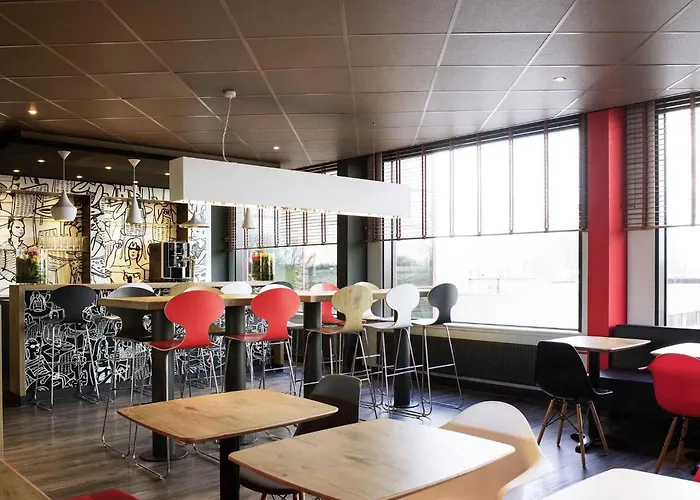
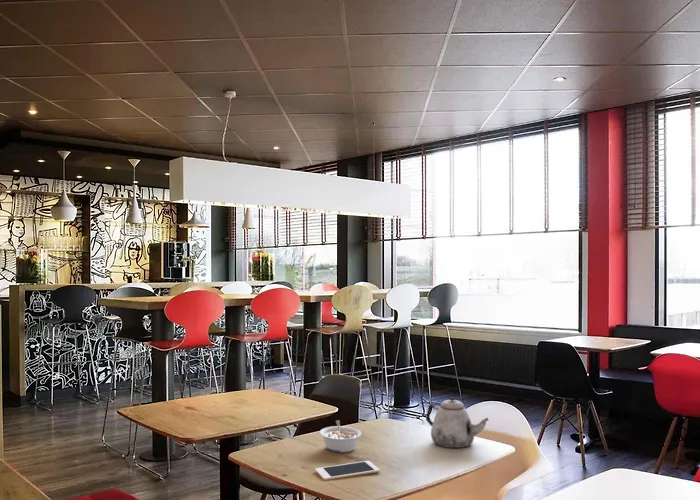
+ legume [319,419,362,453]
+ cell phone [314,460,381,481]
+ teapot [425,396,490,449]
